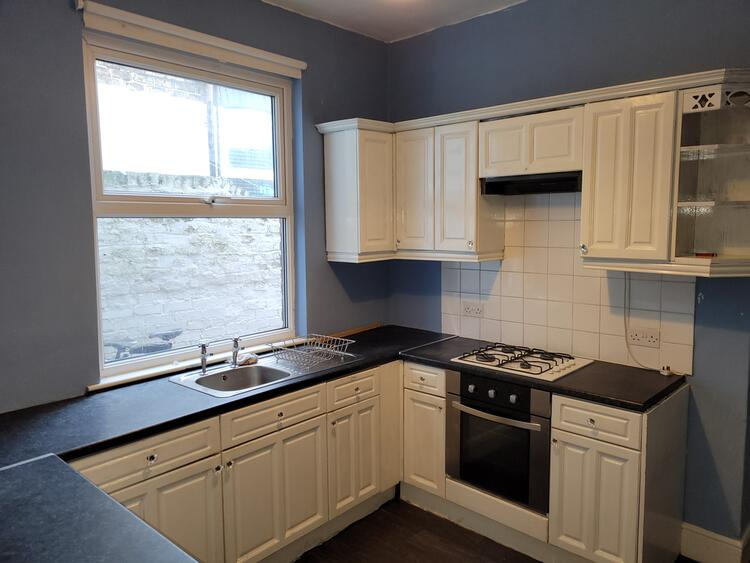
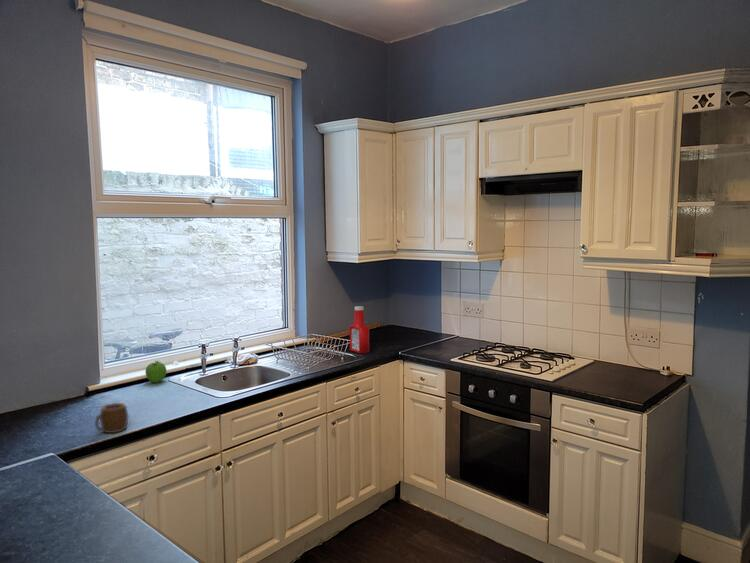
+ soap bottle [349,305,370,354]
+ fruit [144,359,168,384]
+ mug [94,402,130,434]
